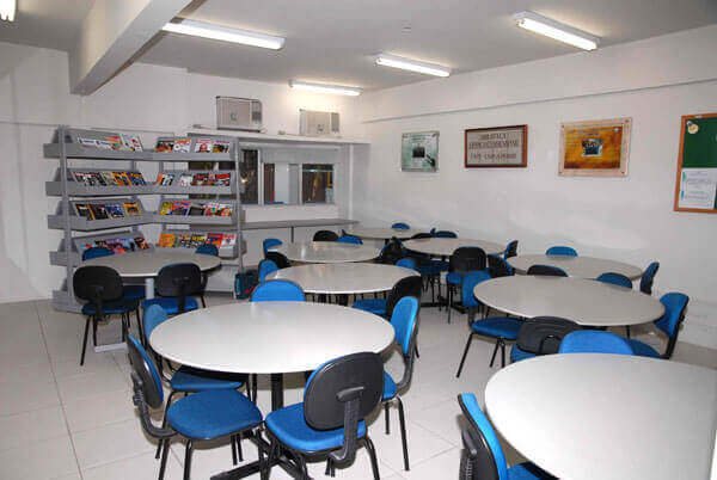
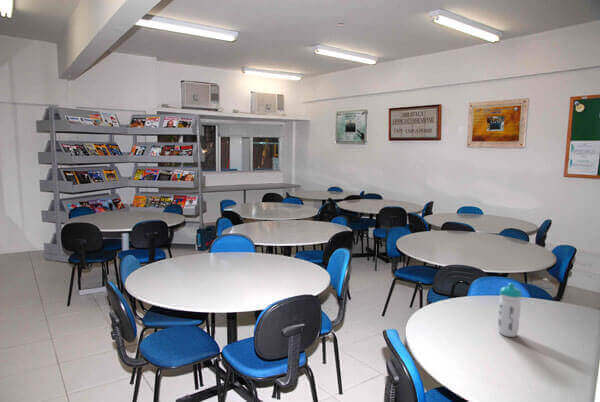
+ water bottle [497,282,523,338]
